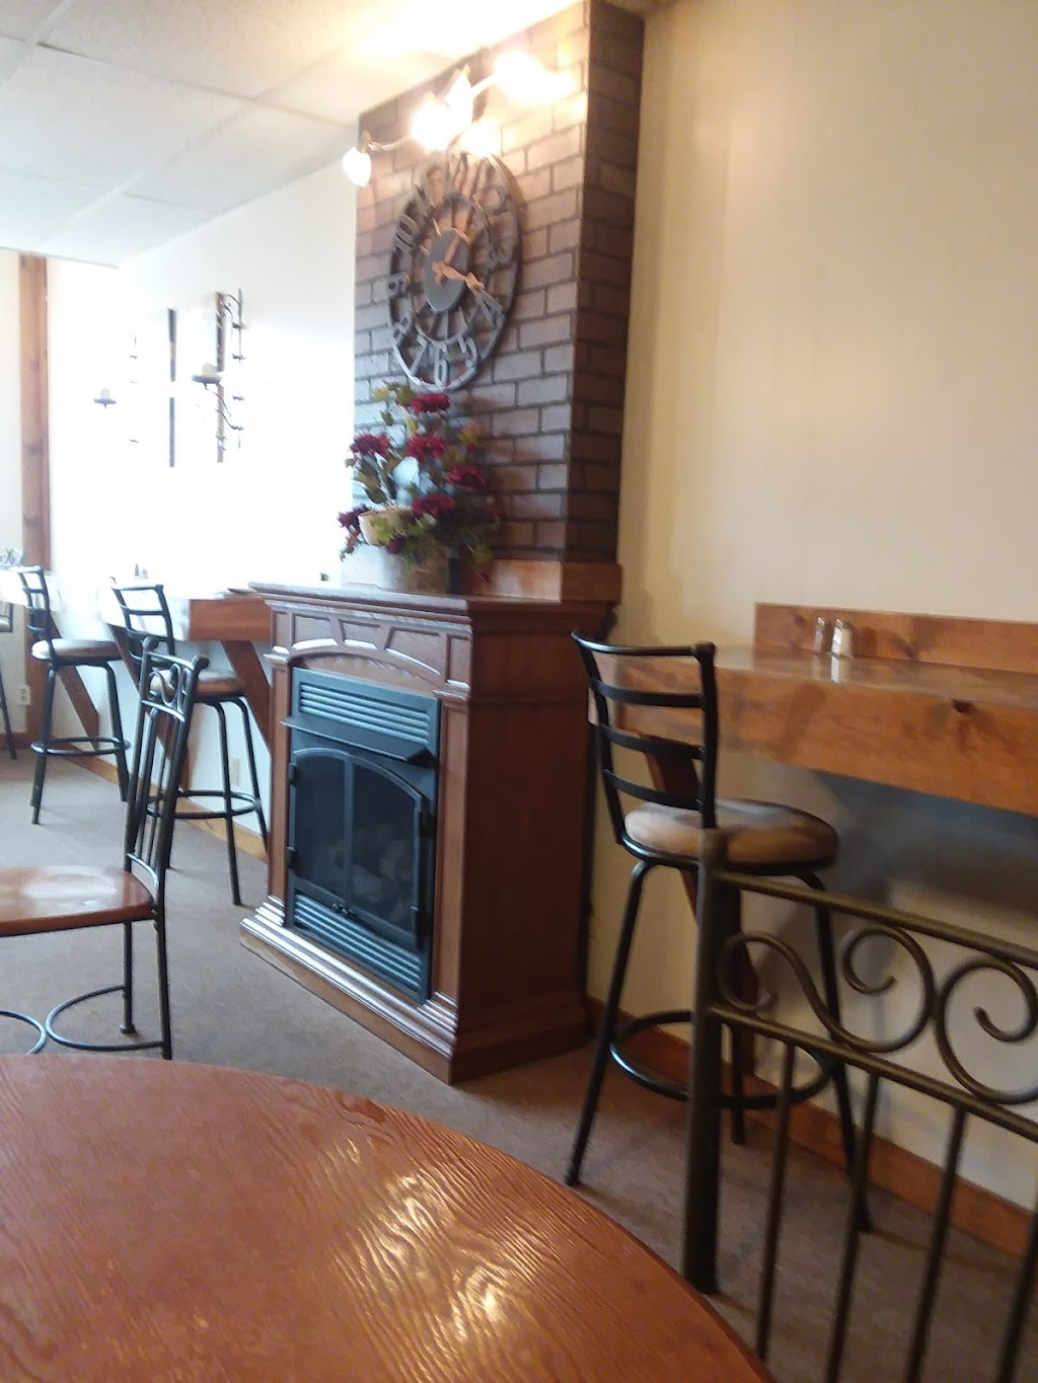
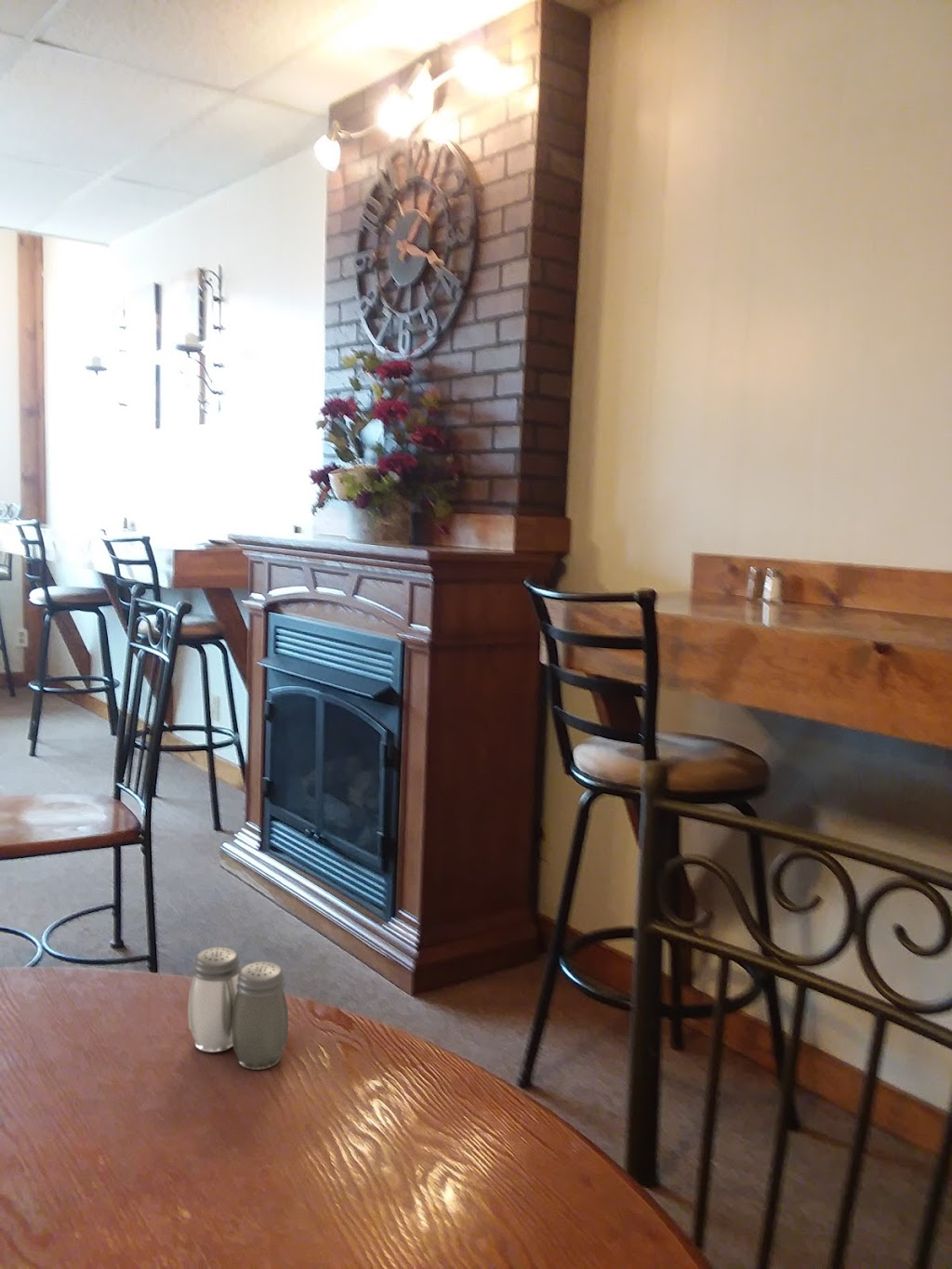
+ salt and pepper shaker [187,946,289,1071]
